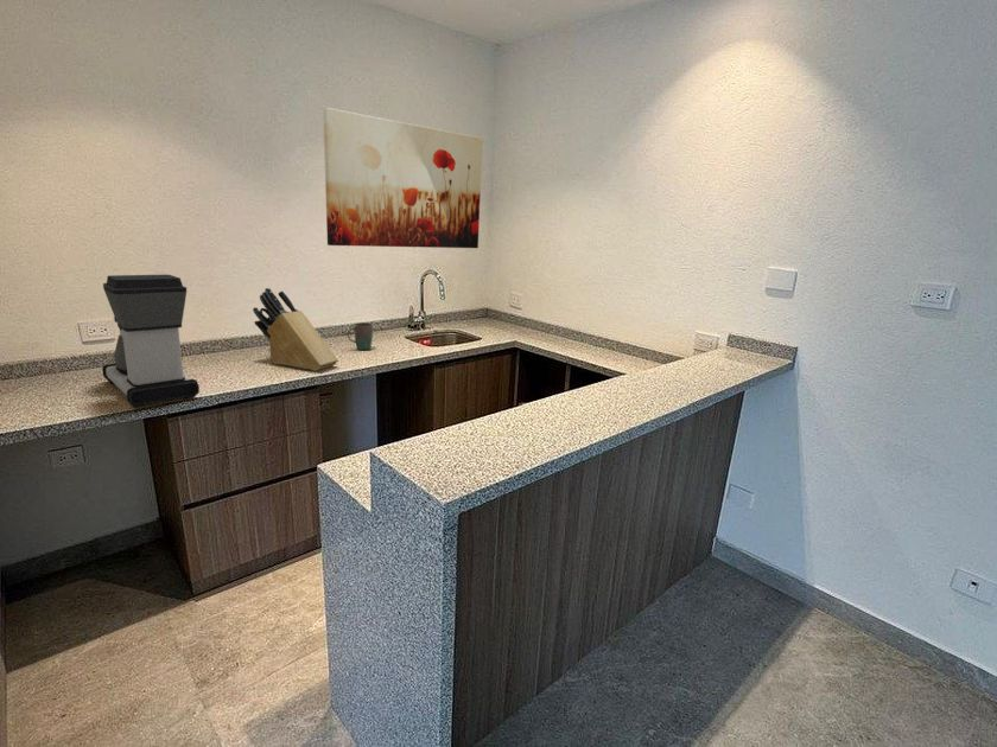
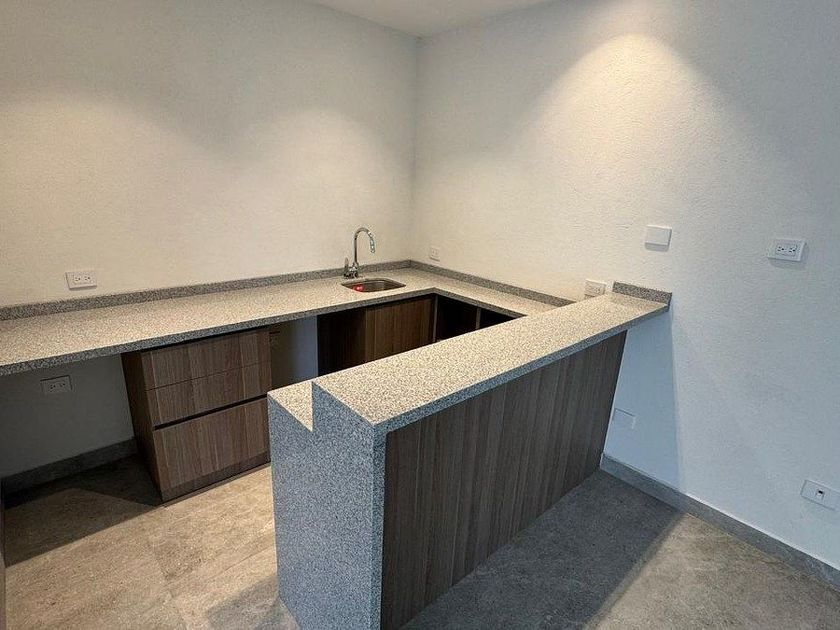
- wall art [322,107,483,249]
- coffee maker [101,274,201,408]
- knife block [252,287,339,372]
- mug [347,321,374,351]
